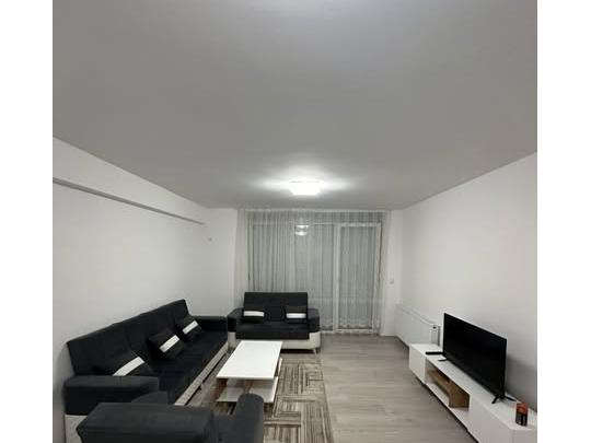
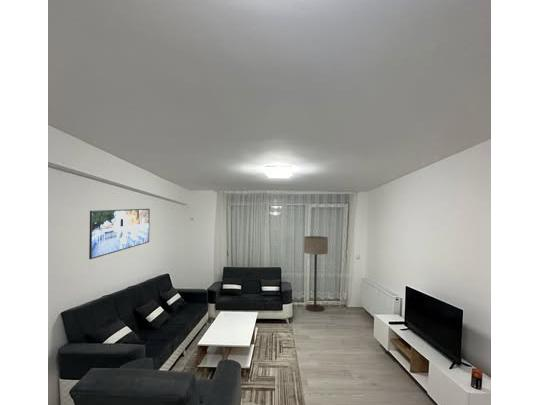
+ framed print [88,208,151,260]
+ floor lamp [303,235,329,313]
